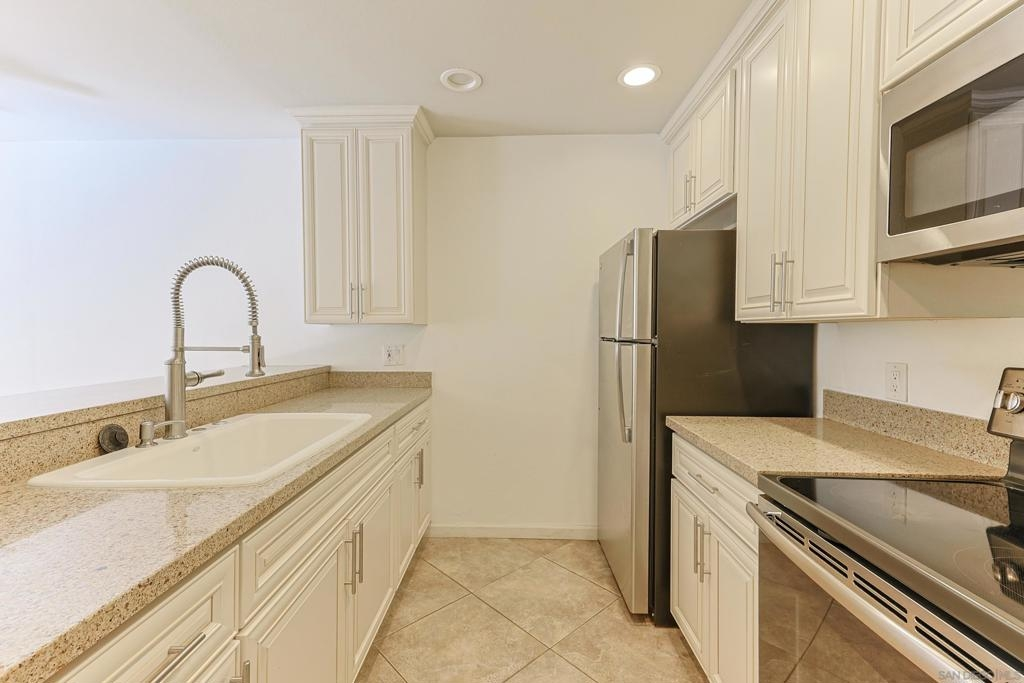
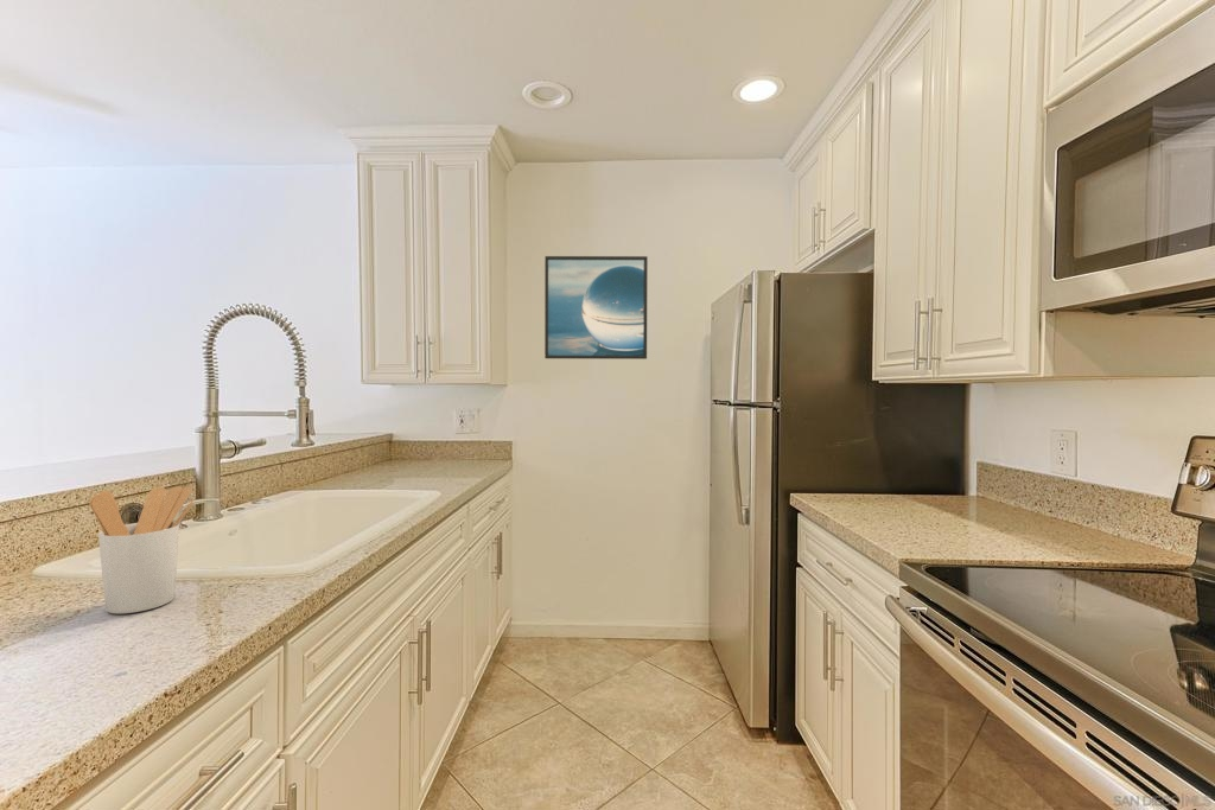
+ utensil holder [89,485,196,614]
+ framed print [543,255,649,361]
